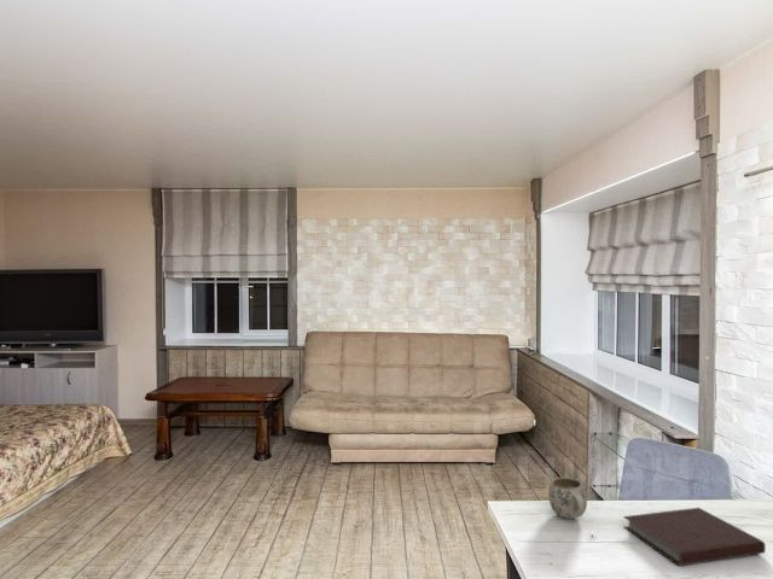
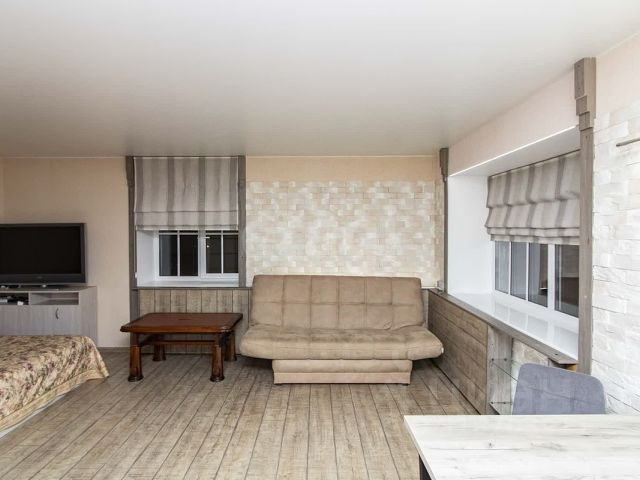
- mug [547,476,588,520]
- notebook [622,507,767,567]
